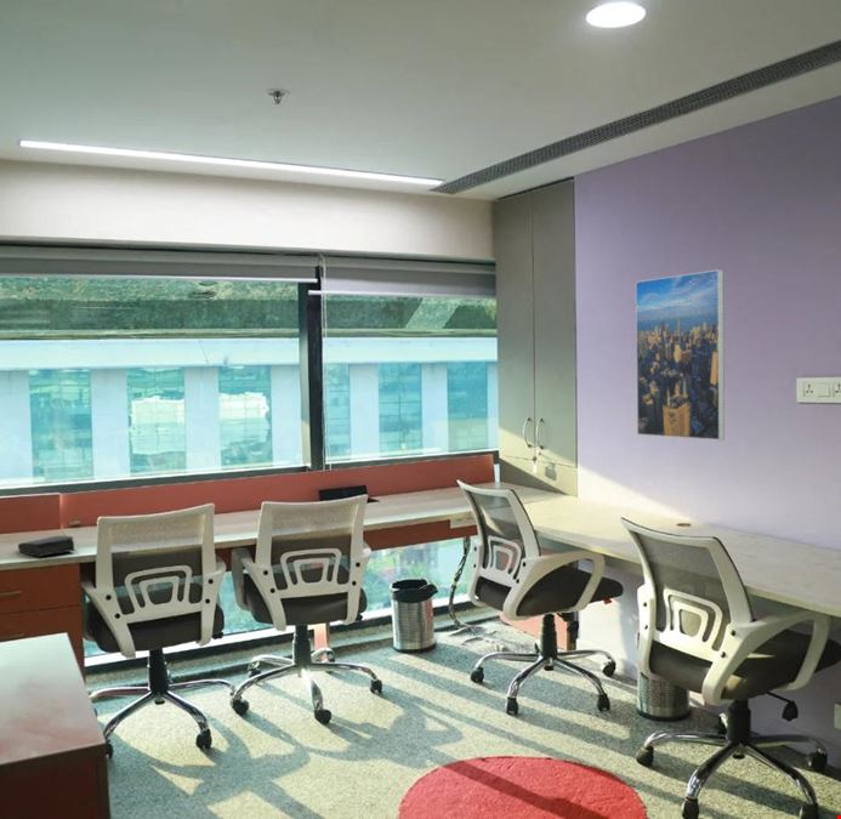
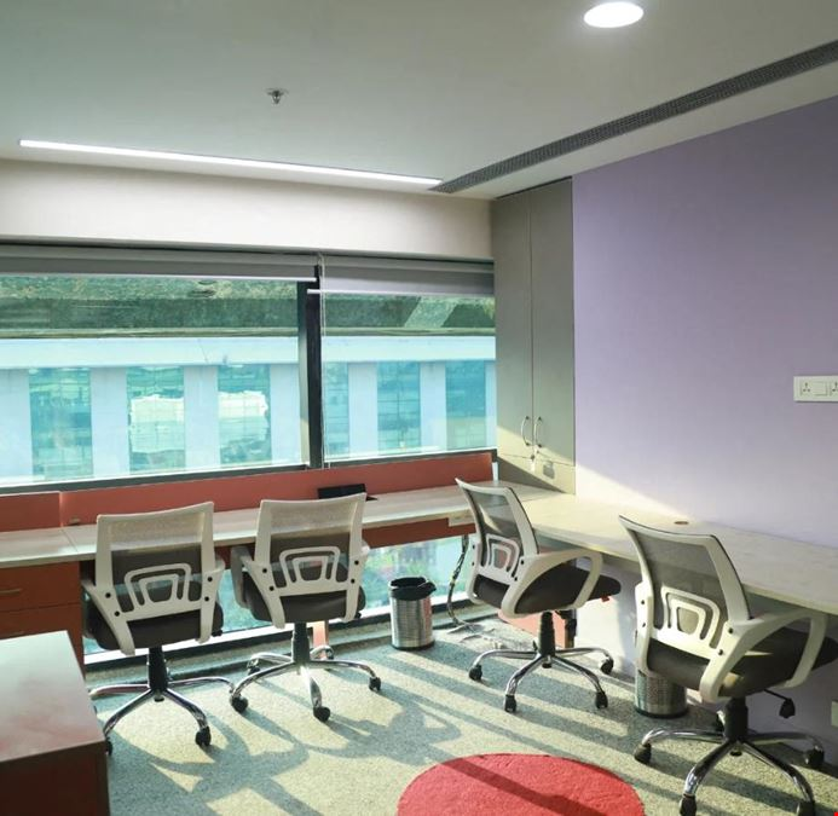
- book [17,535,76,557]
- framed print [635,268,726,442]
